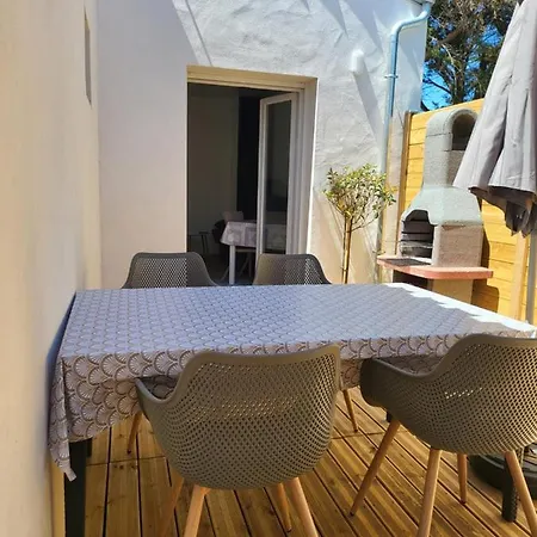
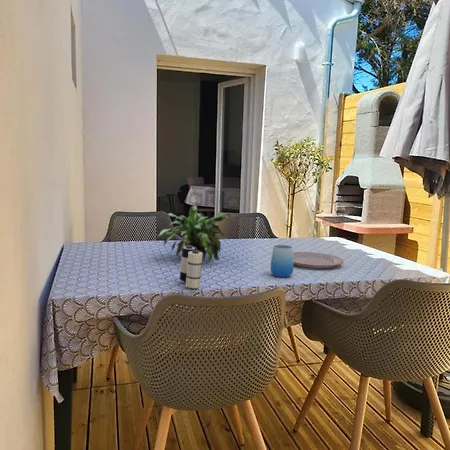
+ candle [167,246,203,290]
+ plate [293,251,345,269]
+ cup [269,244,295,278]
+ potted plant [156,205,232,263]
